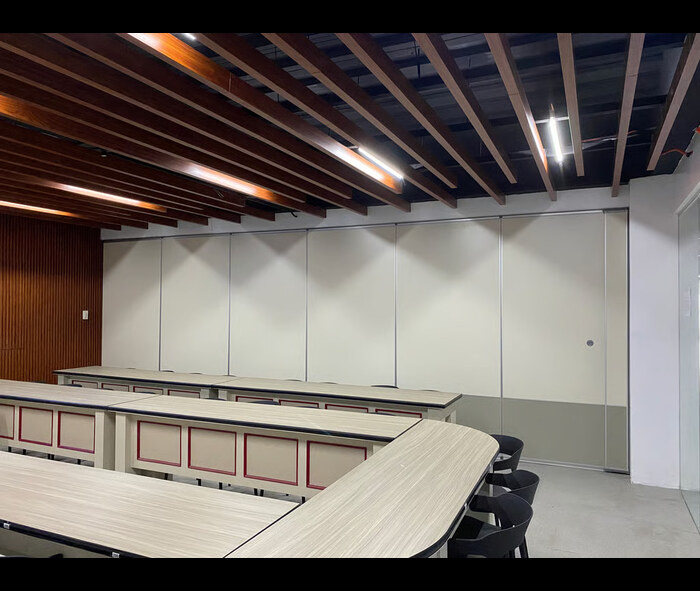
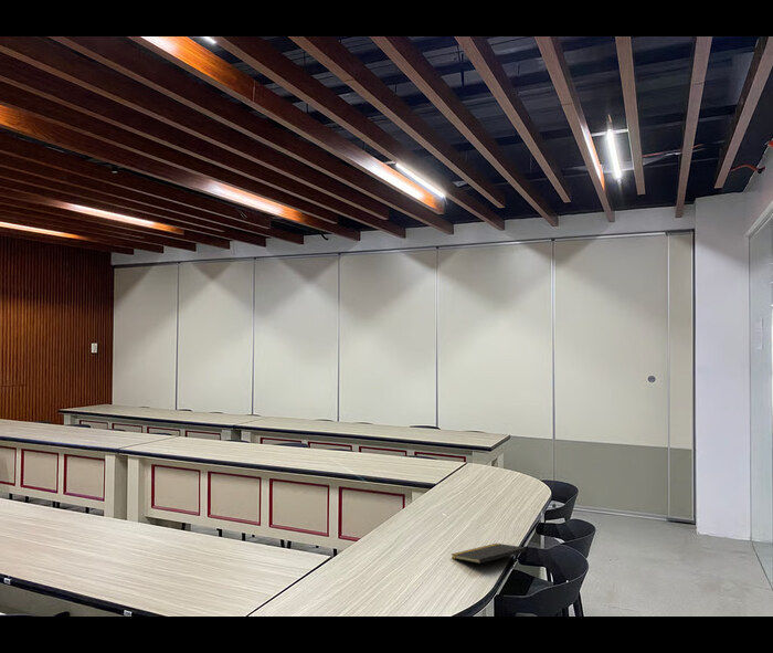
+ notepad [451,543,528,565]
